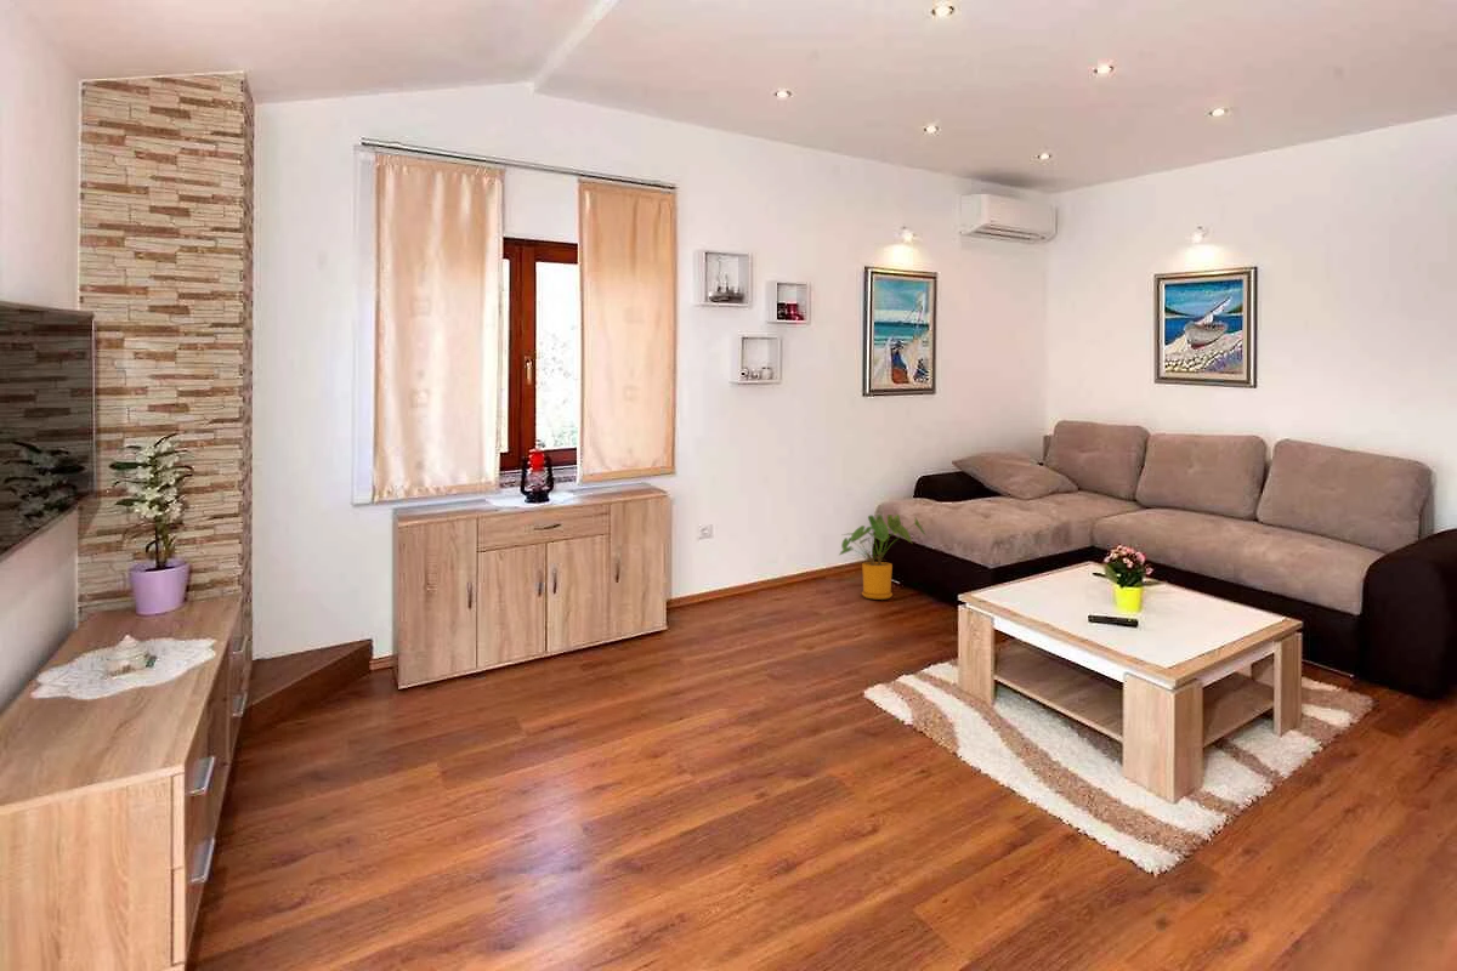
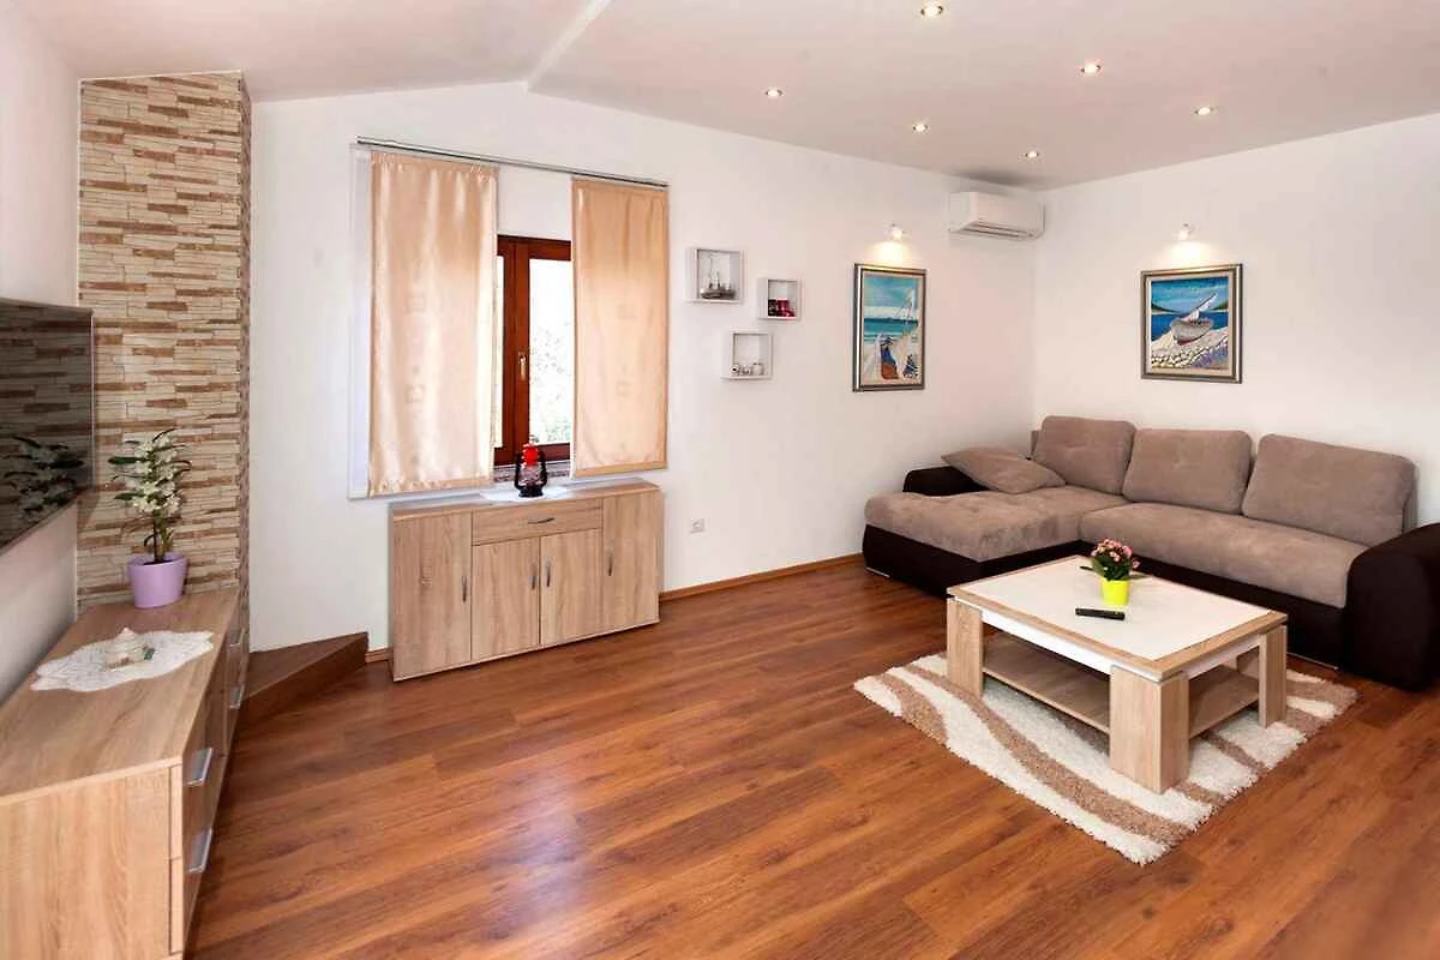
- house plant [837,513,926,601]
